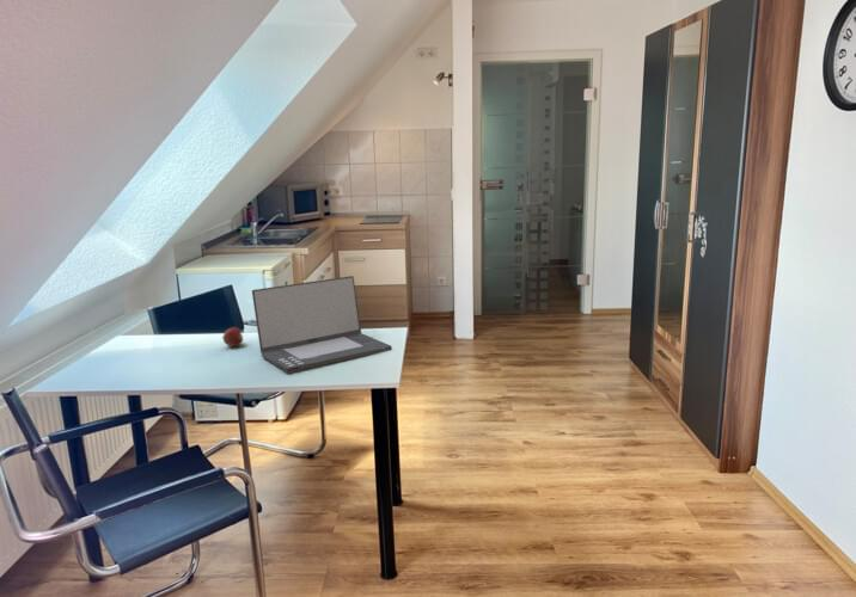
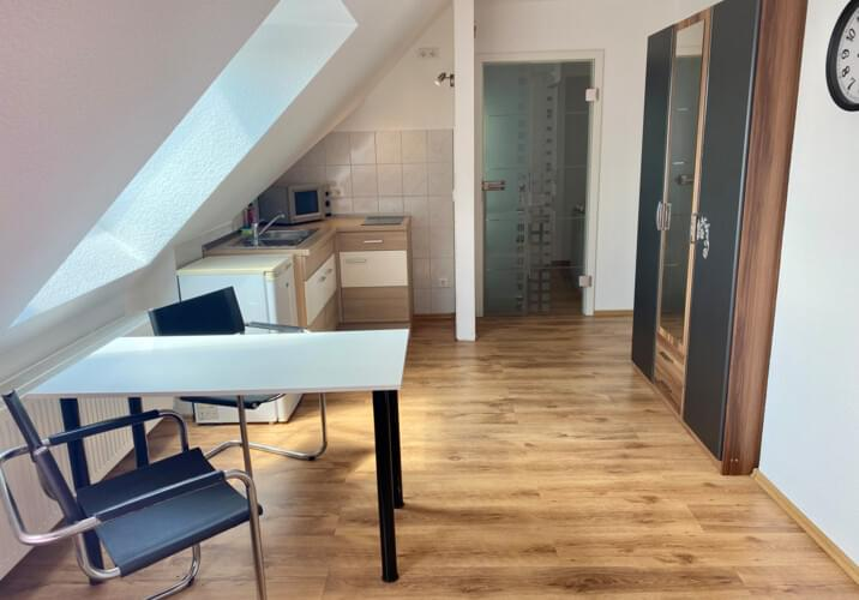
- laptop [251,275,393,374]
- apple [221,326,244,347]
